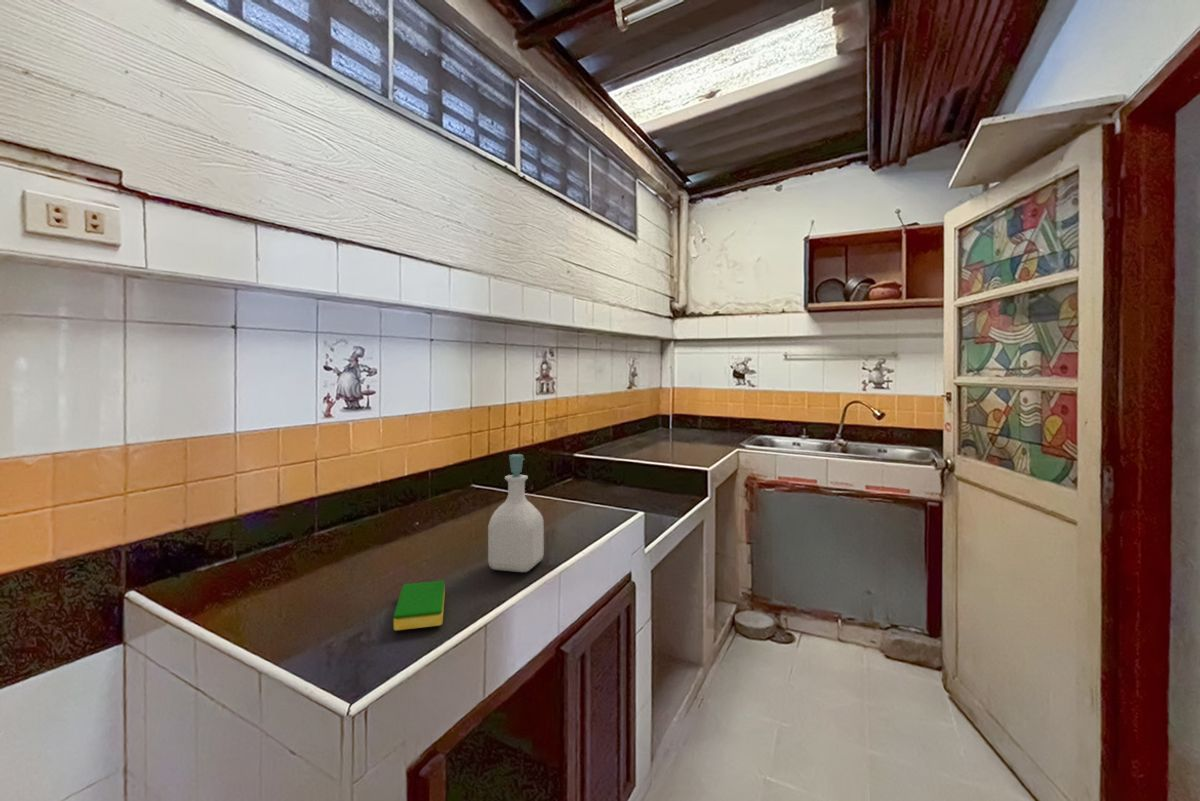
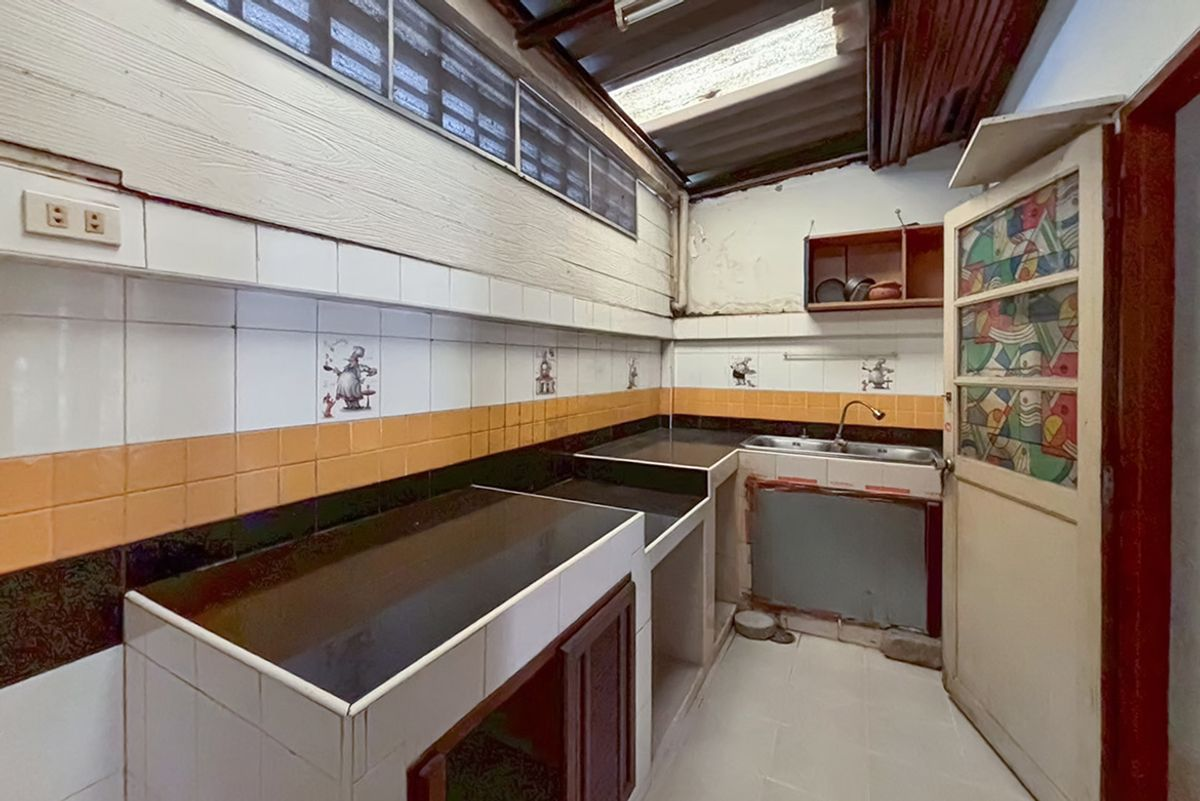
- dish sponge [393,580,446,631]
- soap bottle [487,453,545,573]
